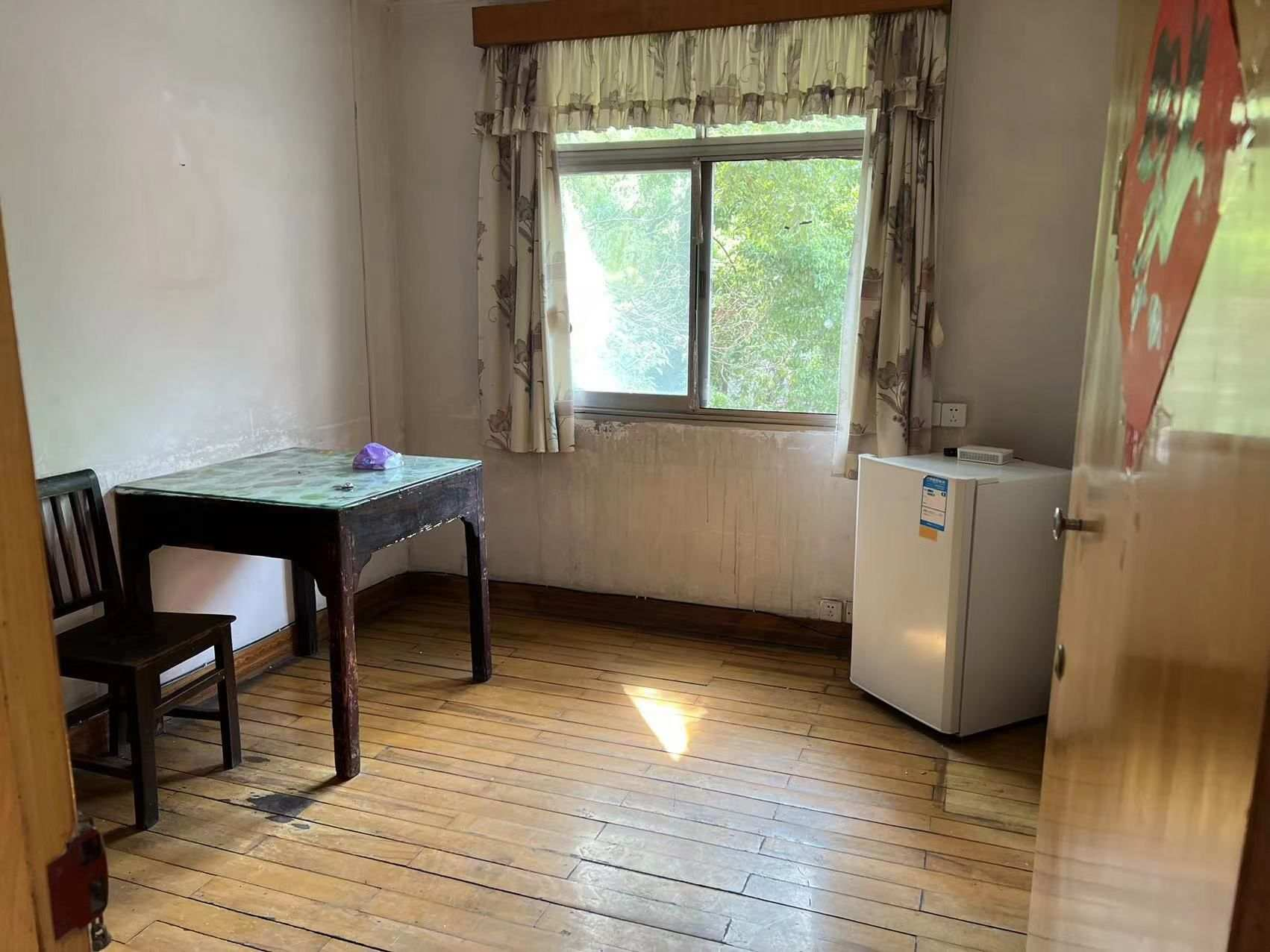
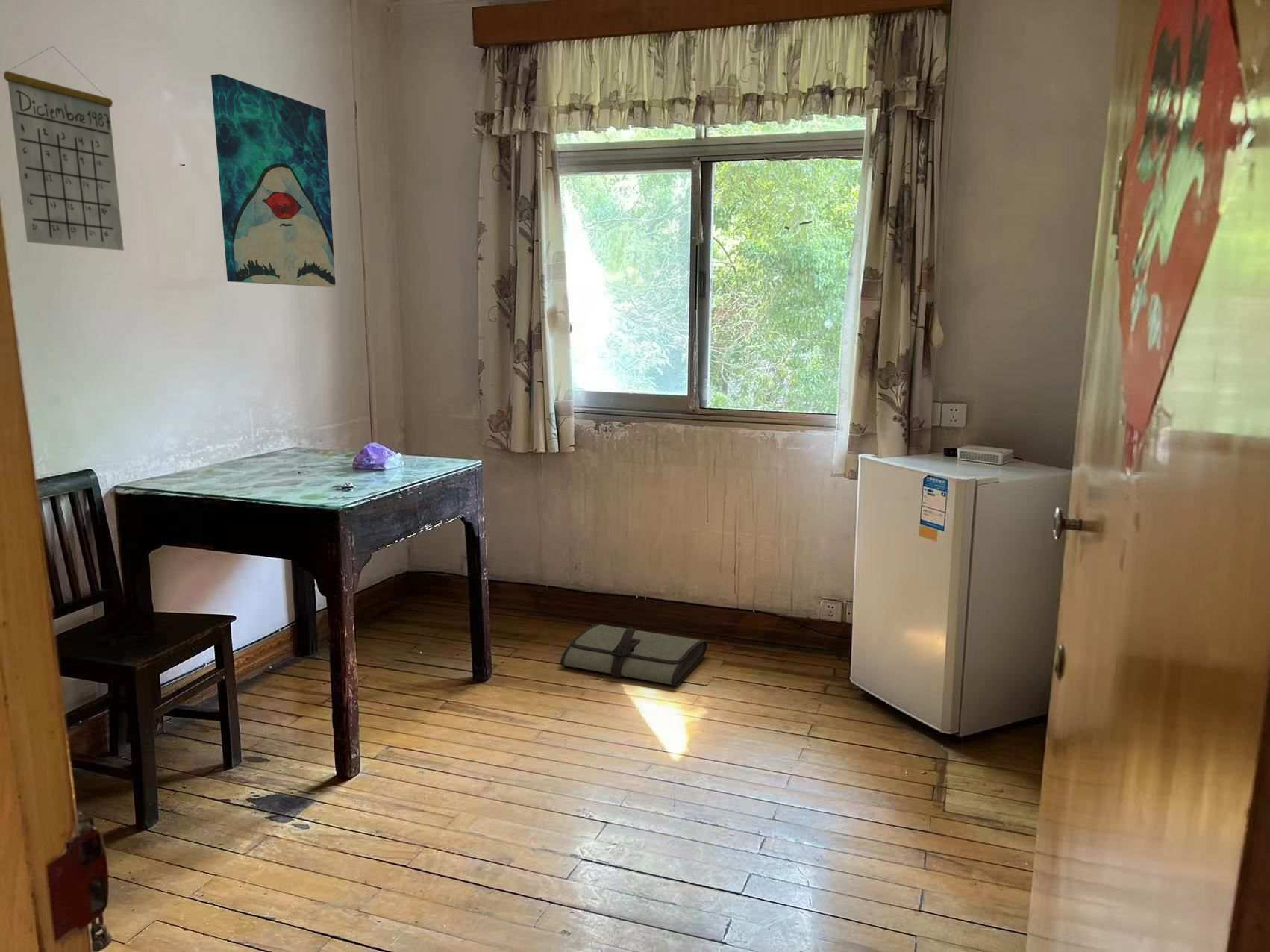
+ tool roll [560,623,708,687]
+ calendar [3,46,125,251]
+ wall art [210,73,337,288]
